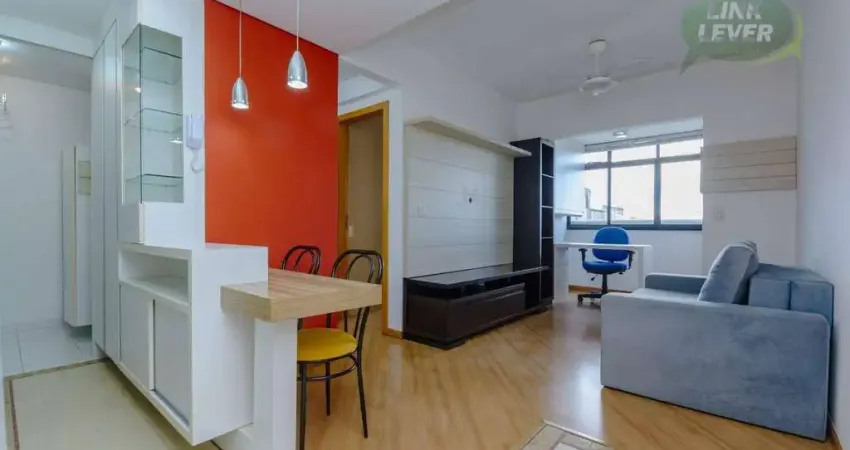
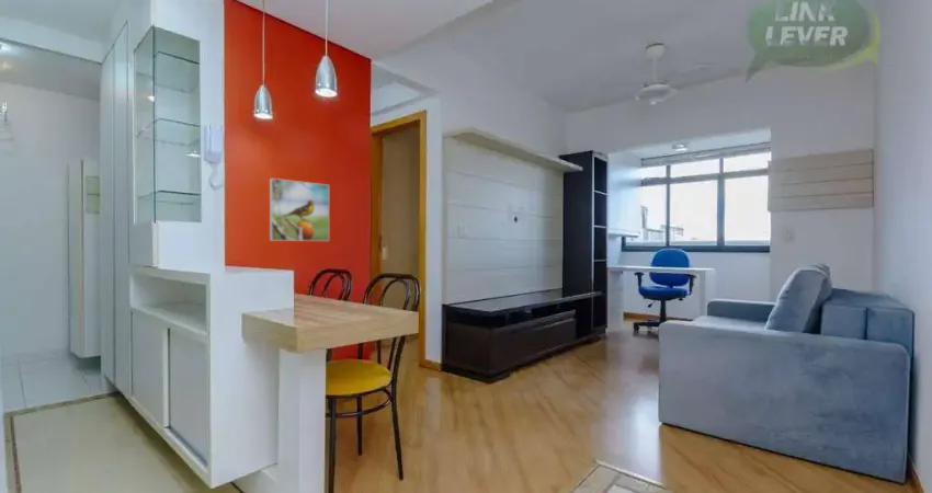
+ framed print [269,177,330,242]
